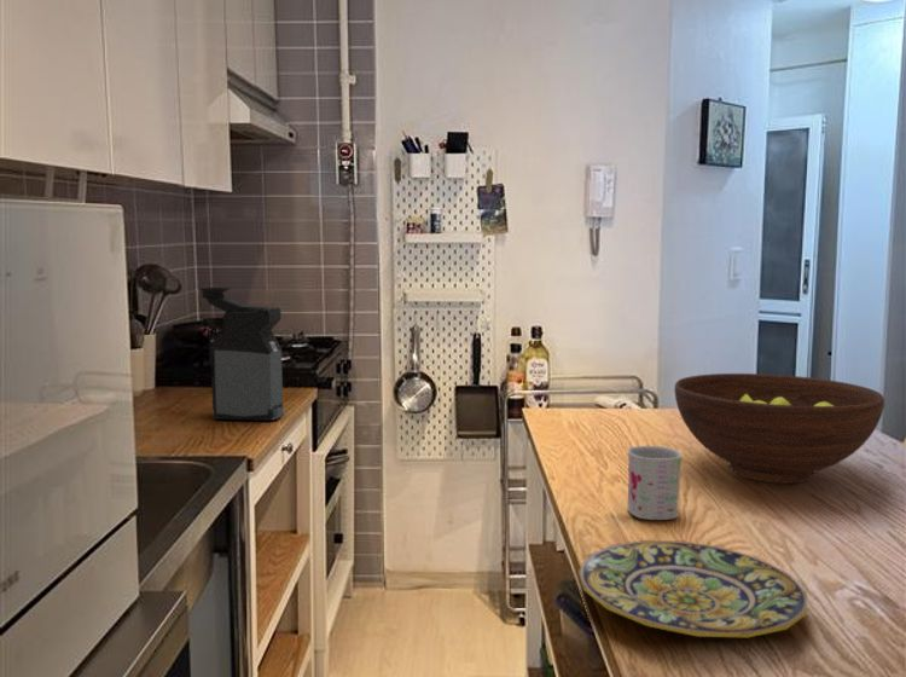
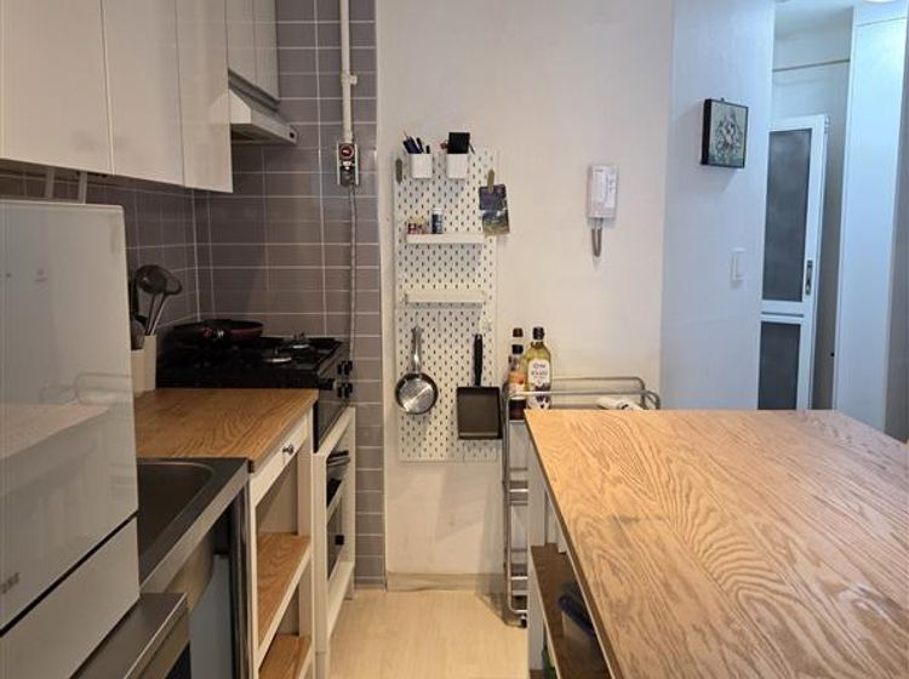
- mug [627,445,683,521]
- fruit bowl [673,372,885,485]
- plate [577,539,808,638]
- coffee maker [198,287,285,422]
